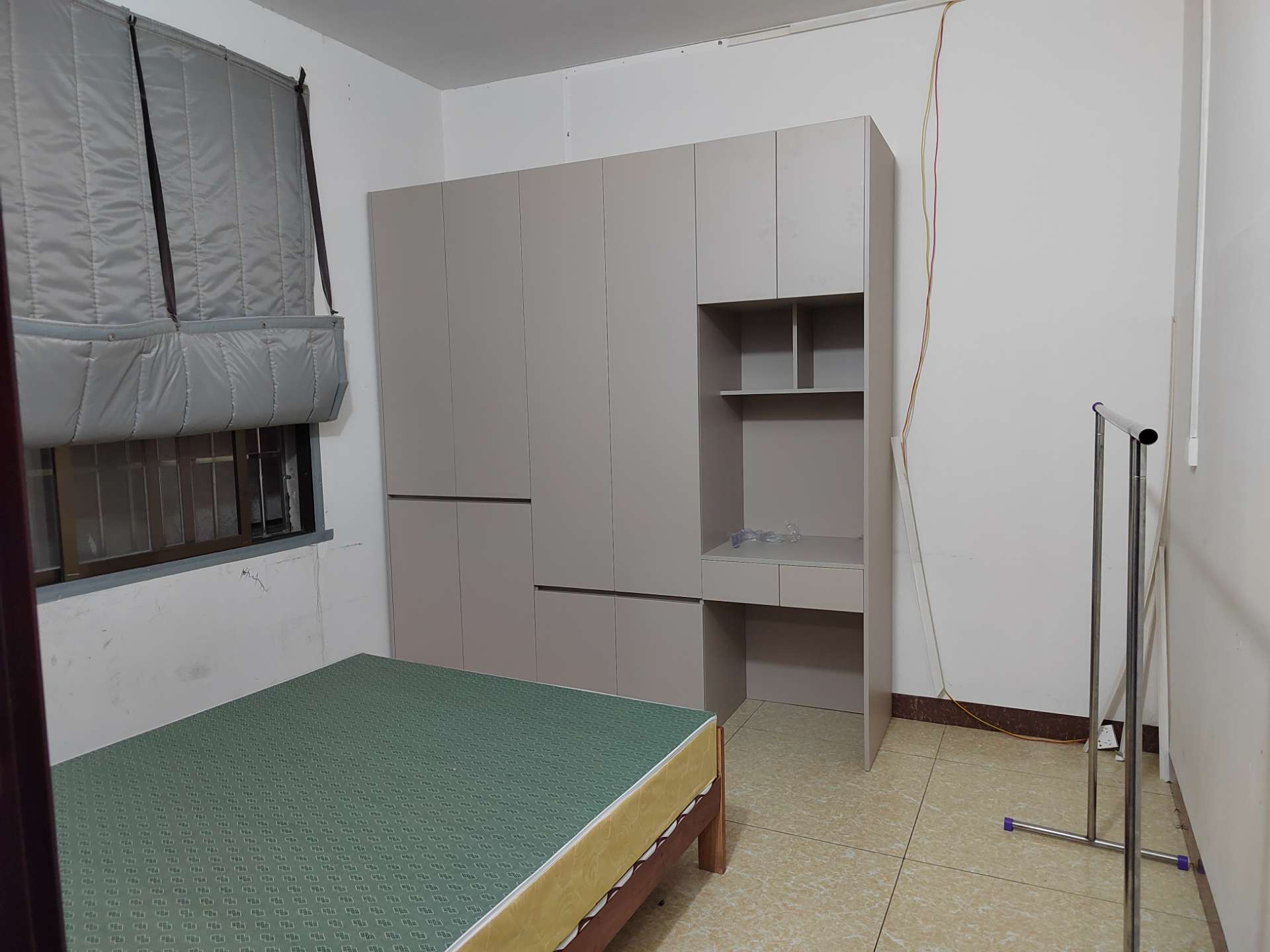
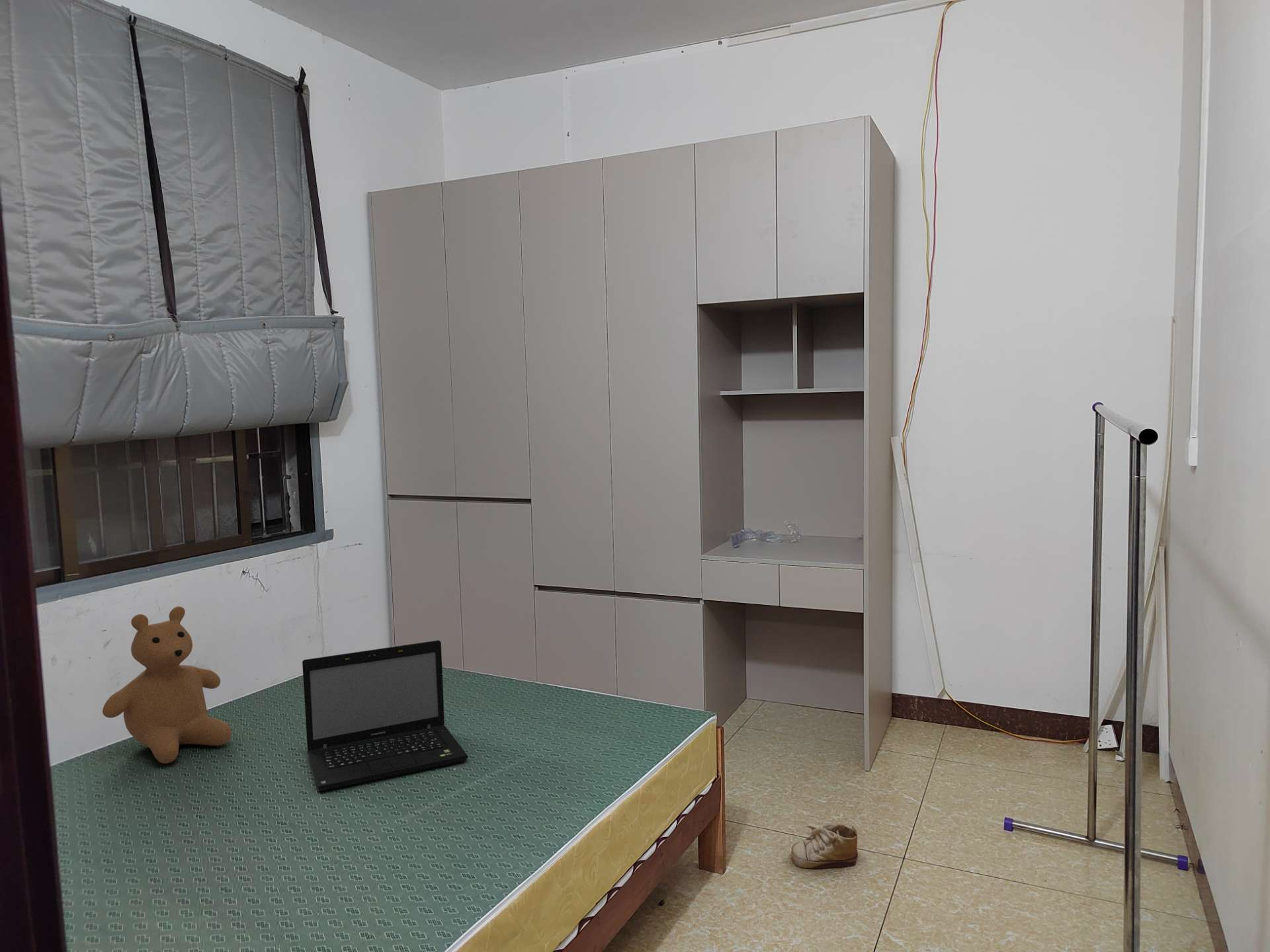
+ laptop [302,640,469,793]
+ teddy bear [102,606,232,764]
+ shoe [790,822,859,869]
